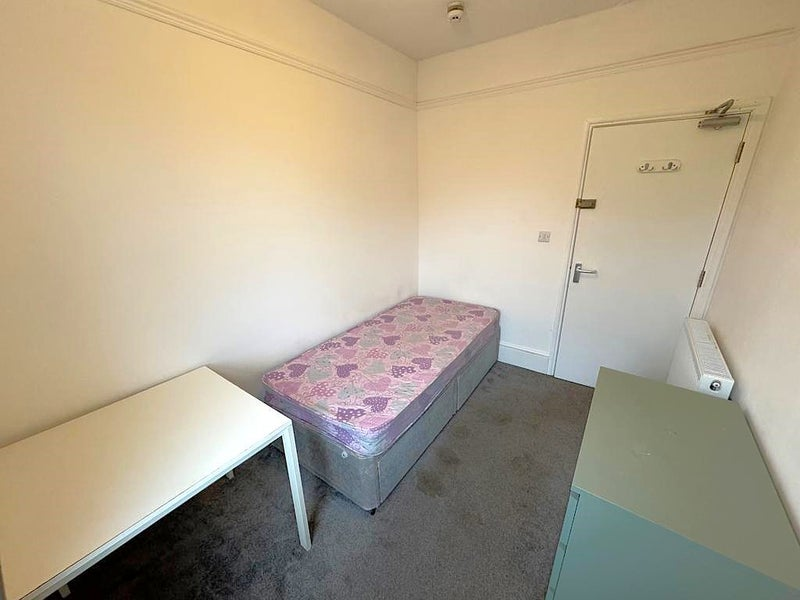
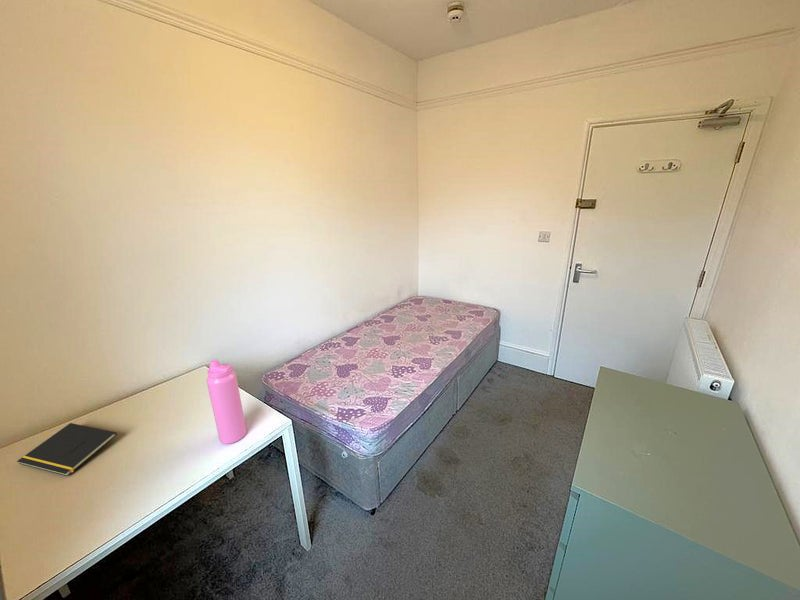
+ water bottle [205,358,247,445]
+ notepad [16,422,118,477]
